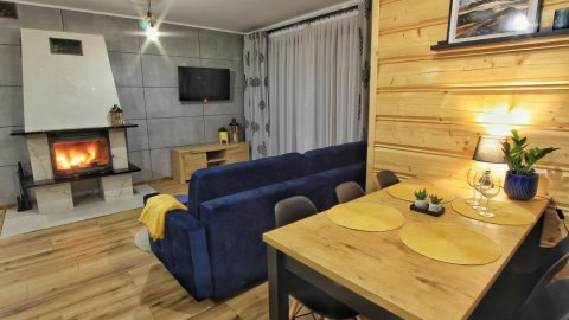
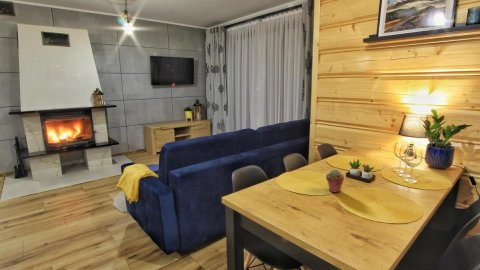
+ potted succulent [325,168,345,193]
